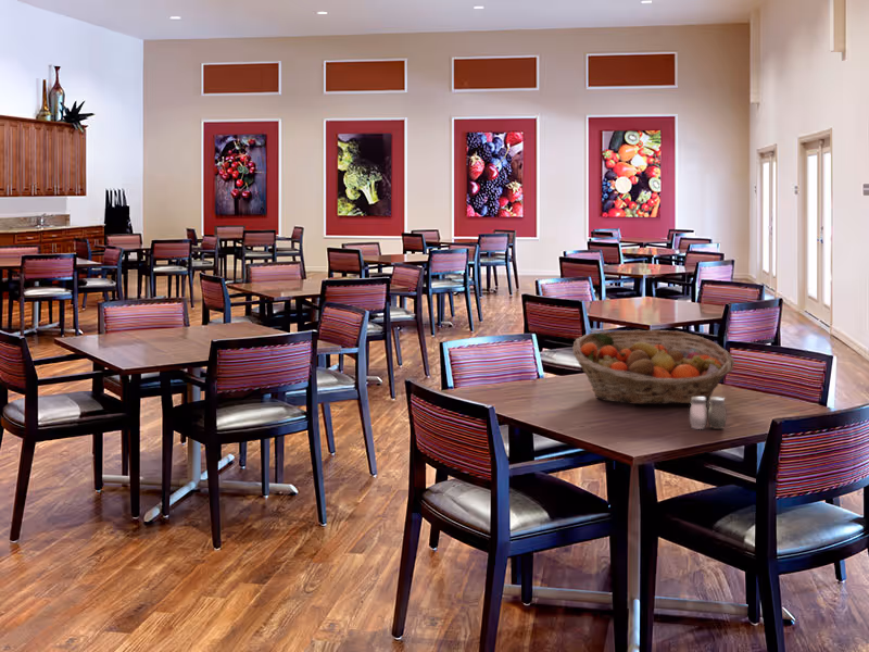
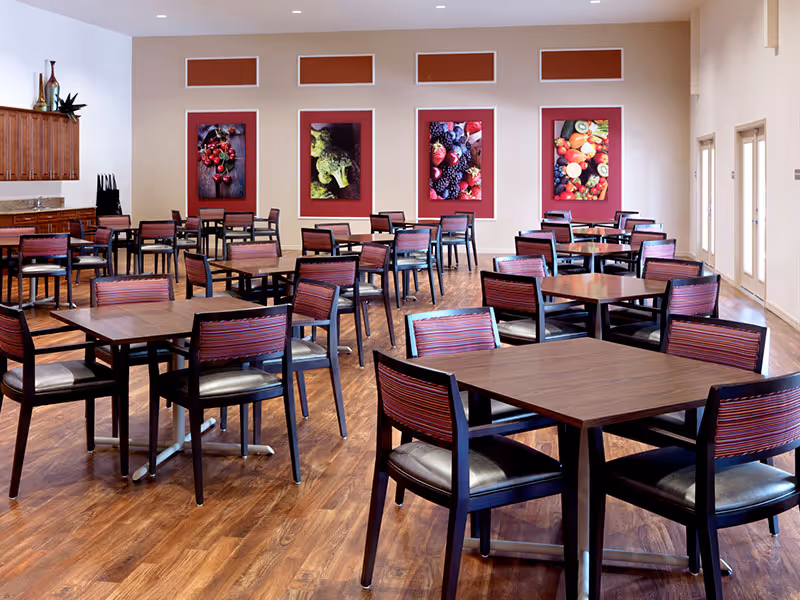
- fruit basket [571,329,735,405]
- salt and pepper shaker [688,397,728,430]
